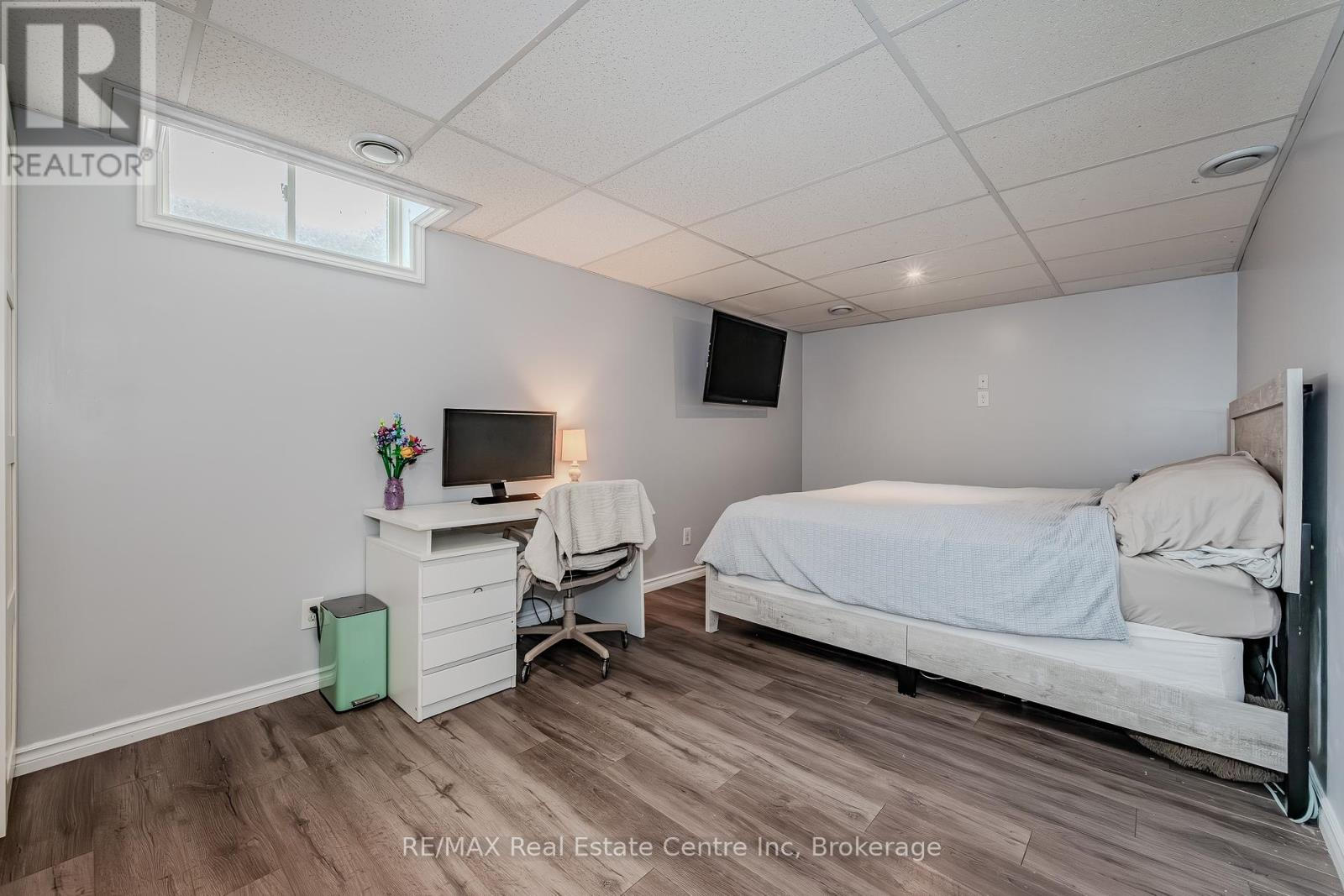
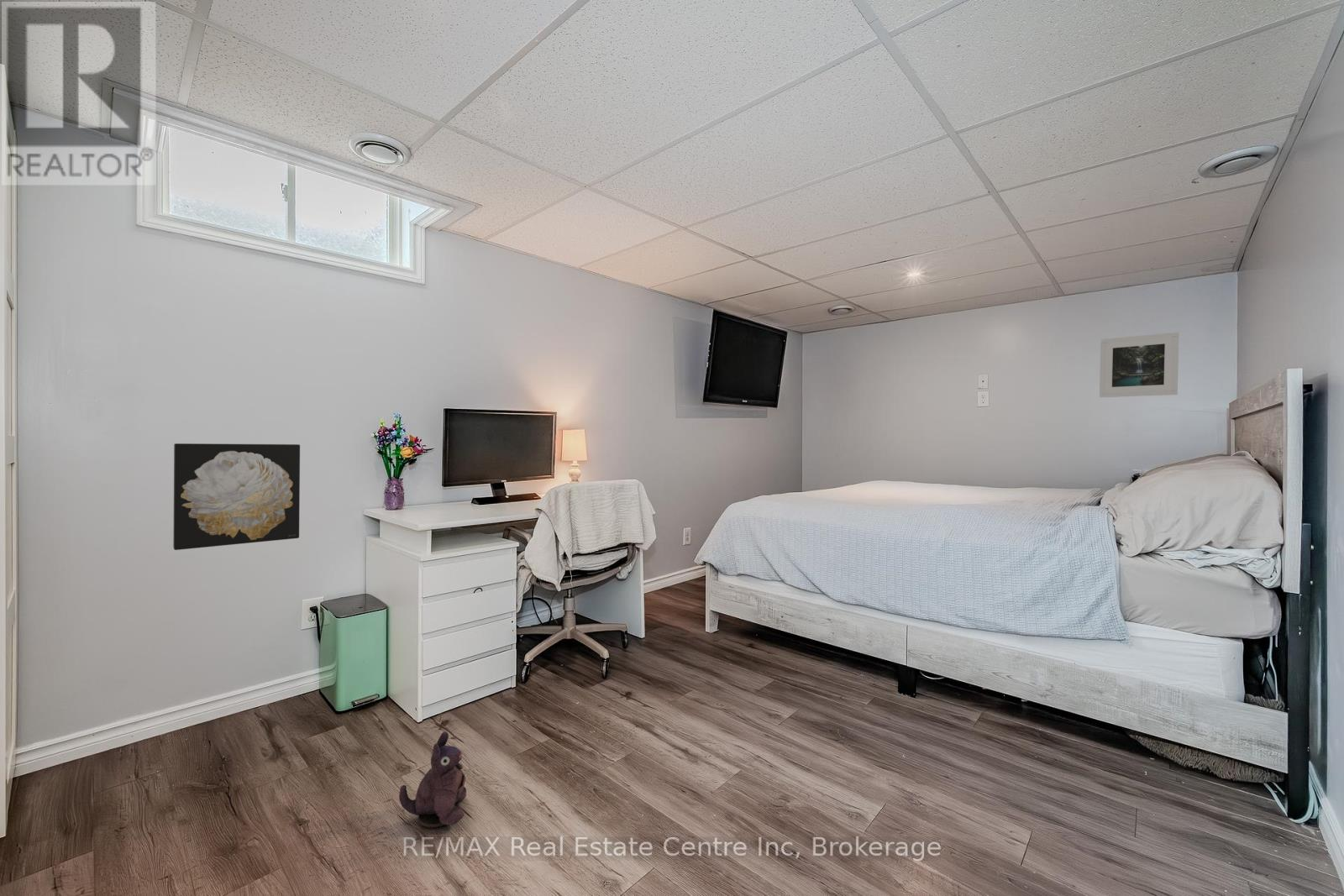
+ plush toy [398,731,467,828]
+ wall art [172,443,301,551]
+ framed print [1099,332,1179,398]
